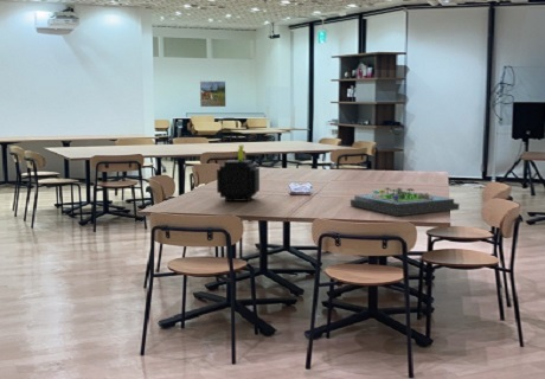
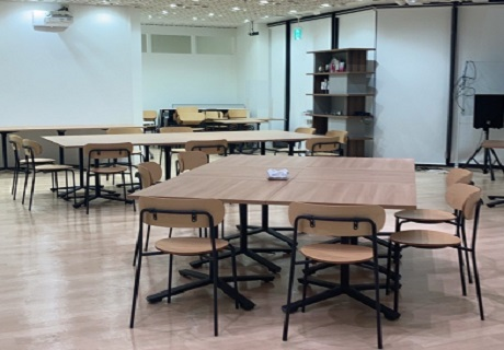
- board game [350,186,461,217]
- plant pot [216,144,261,203]
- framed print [199,81,227,108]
